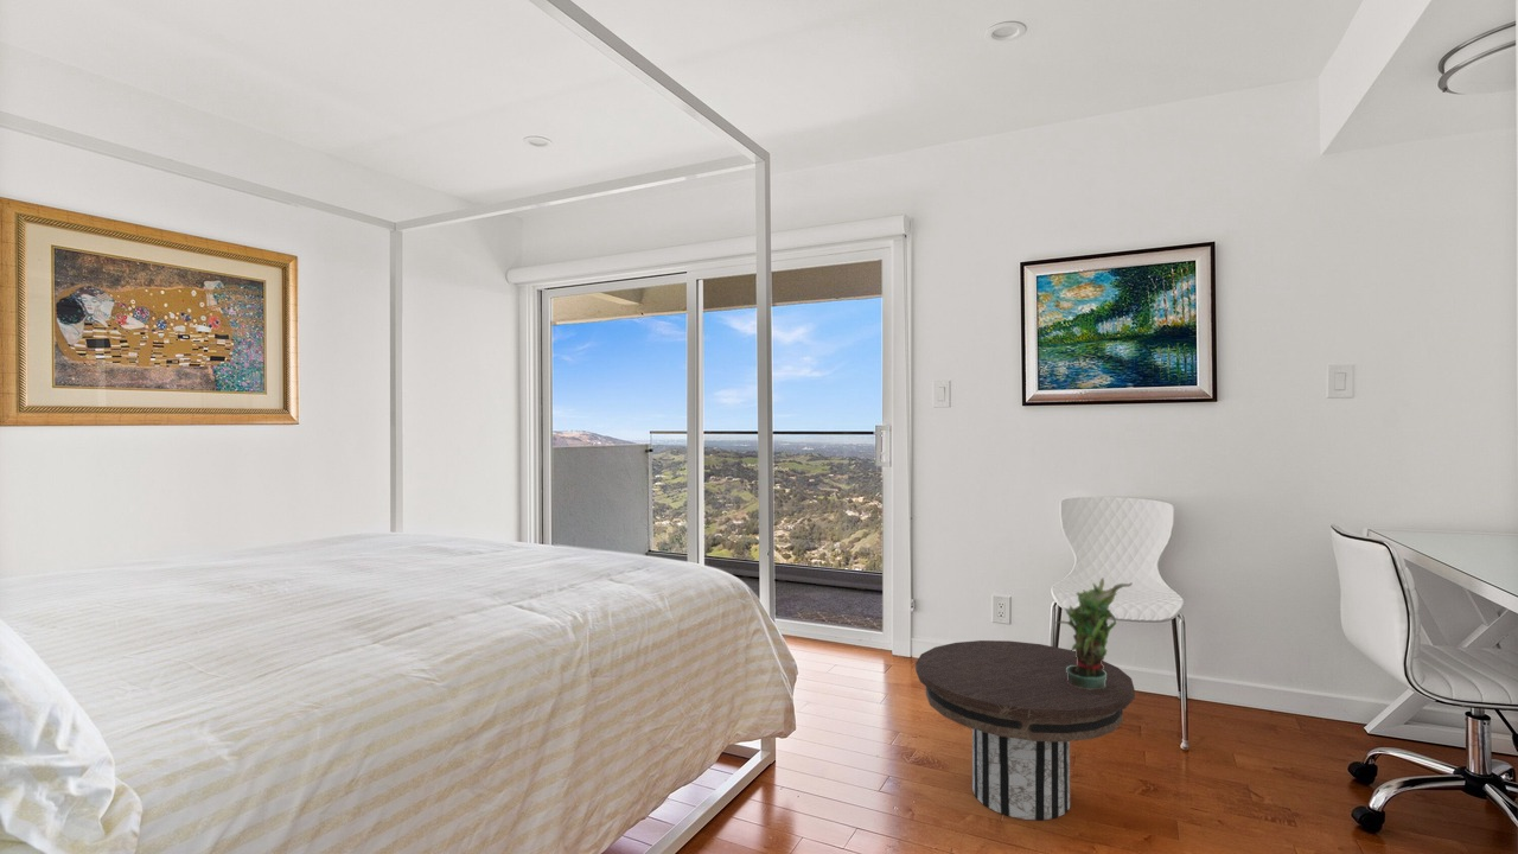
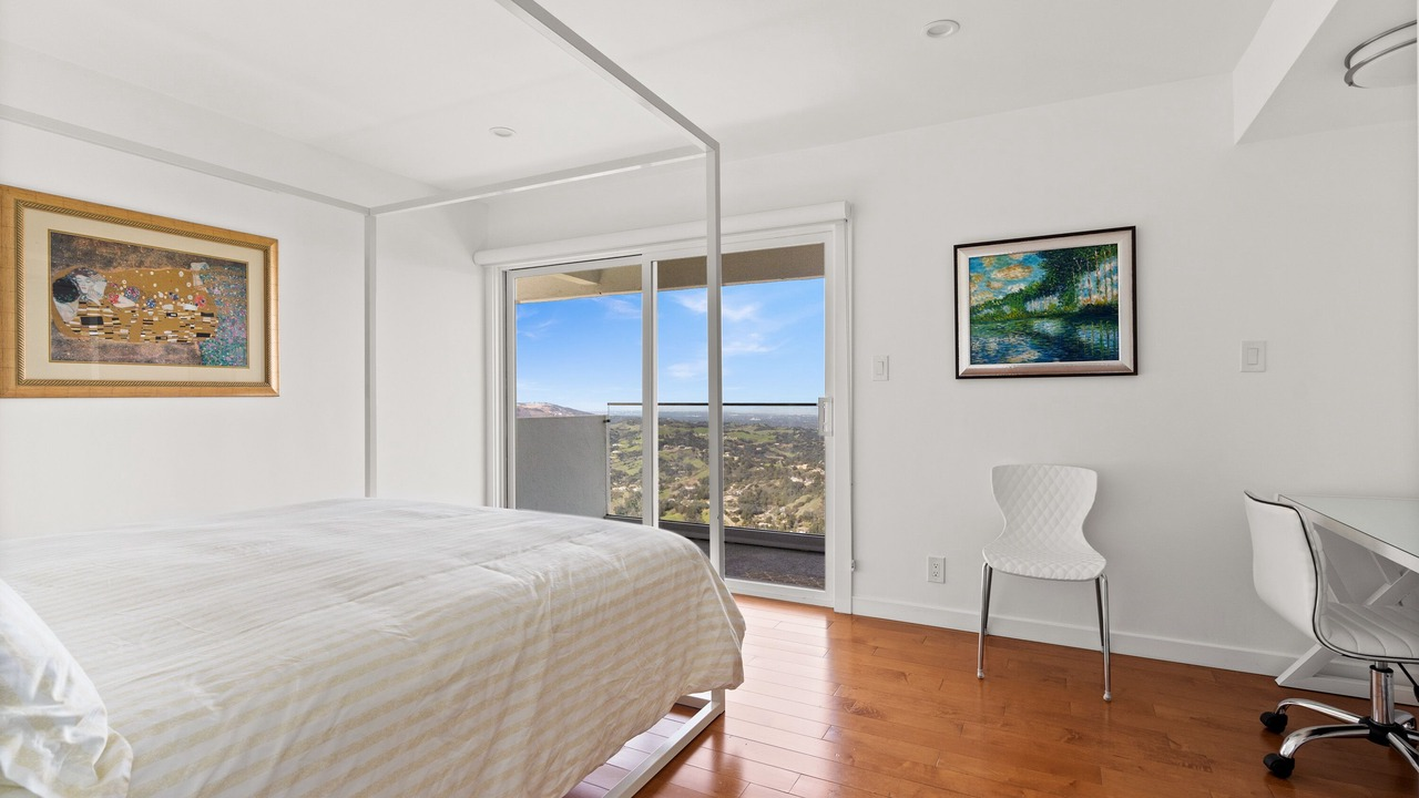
- potted plant [1054,576,1134,689]
- side table [914,639,1136,822]
